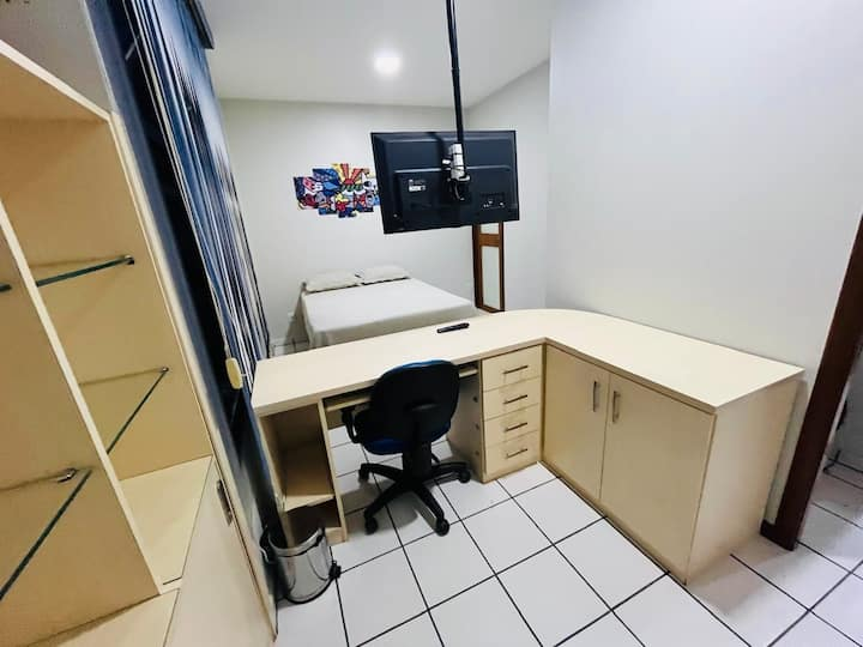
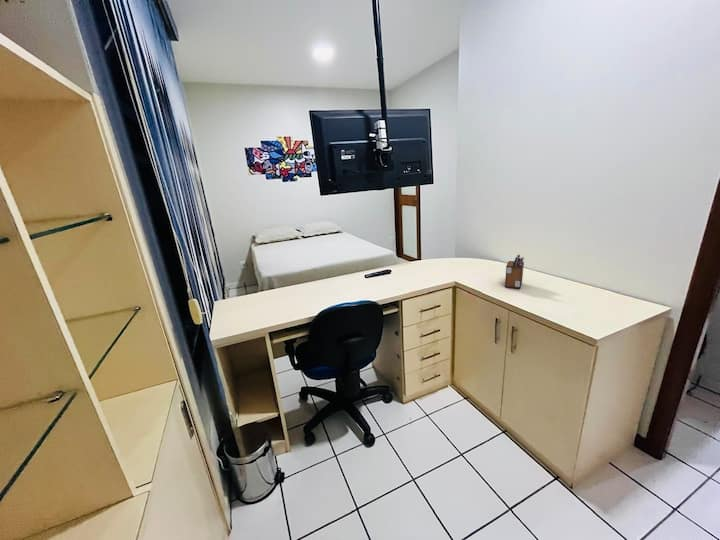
+ desk organizer [504,253,525,290]
